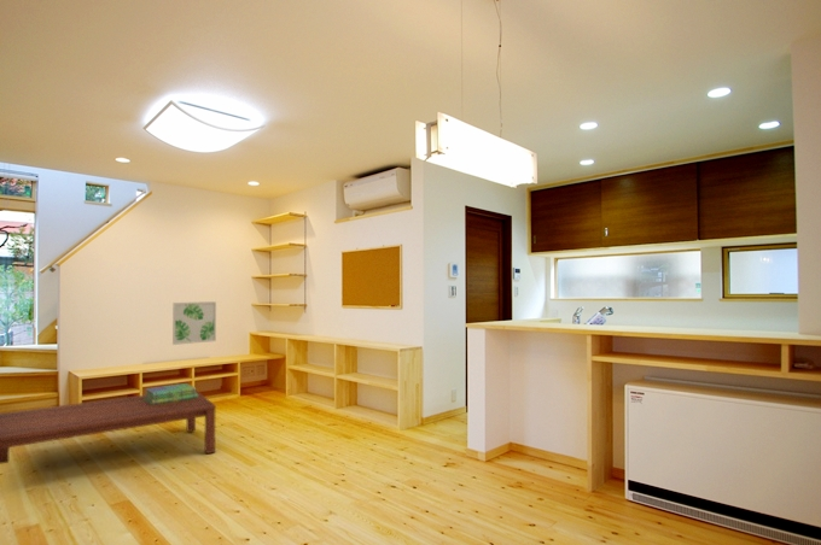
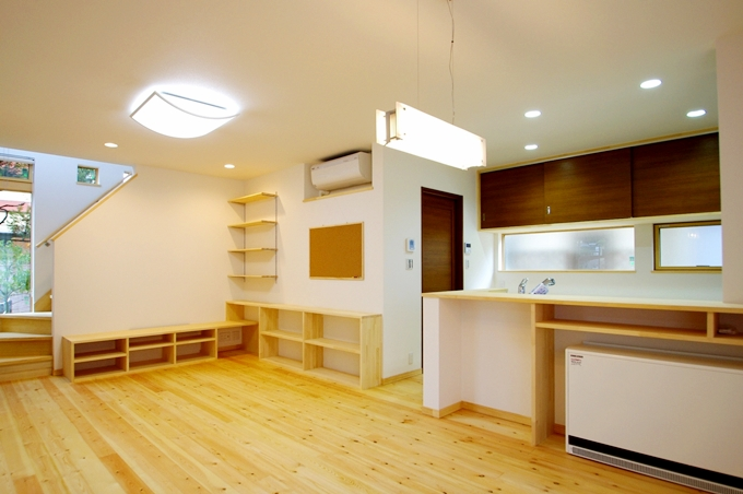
- stack of books [144,382,198,405]
- wall art [171,300,217,346]
- coffee table [0,389,217,465]
